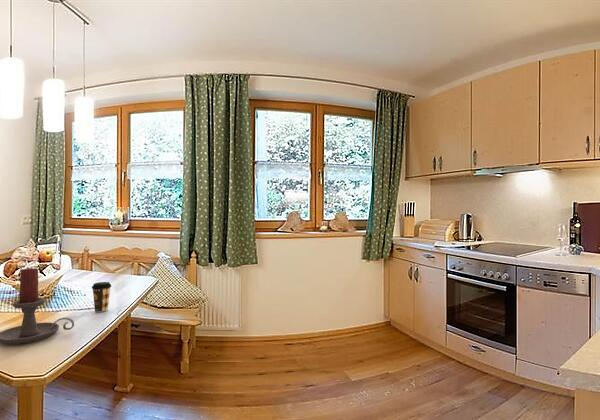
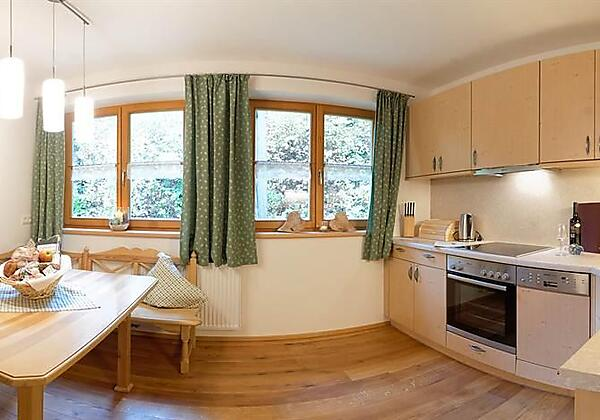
- coffee cup [91,281,112,313]
- candle holder [0,267,75,345]
